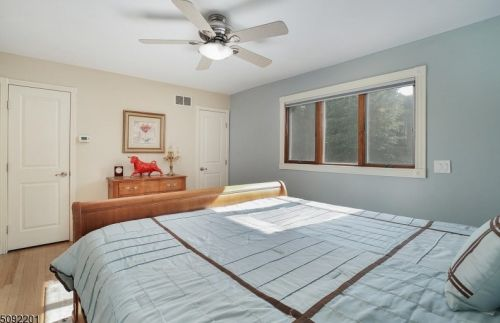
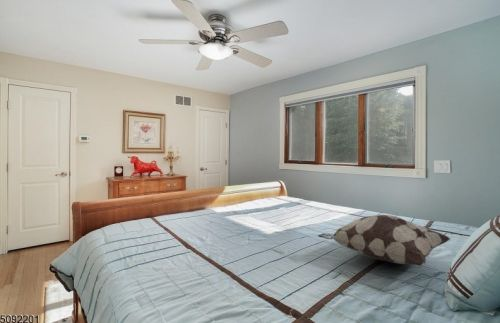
+ decorative pillow [317,214,451,266]
